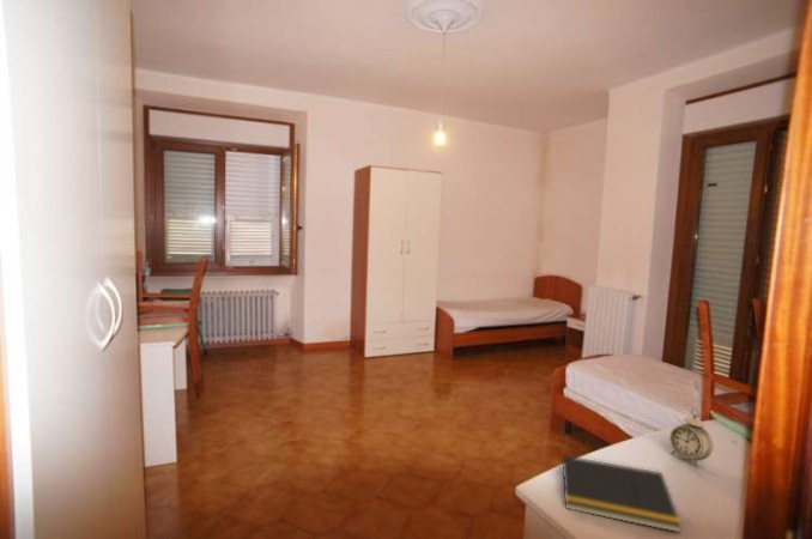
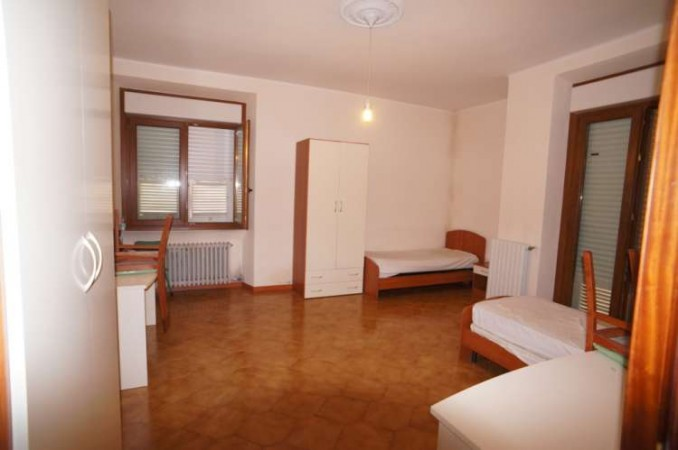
- notepad [558,454,684,534]
- alarm clock [668,407,714,468]
